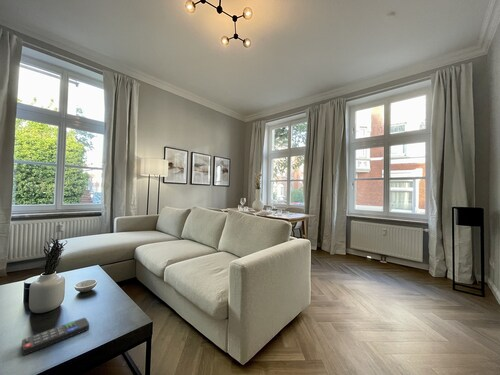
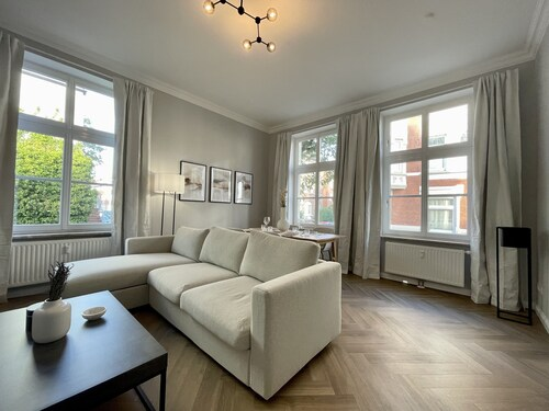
- remote control [21,317,90,356]
